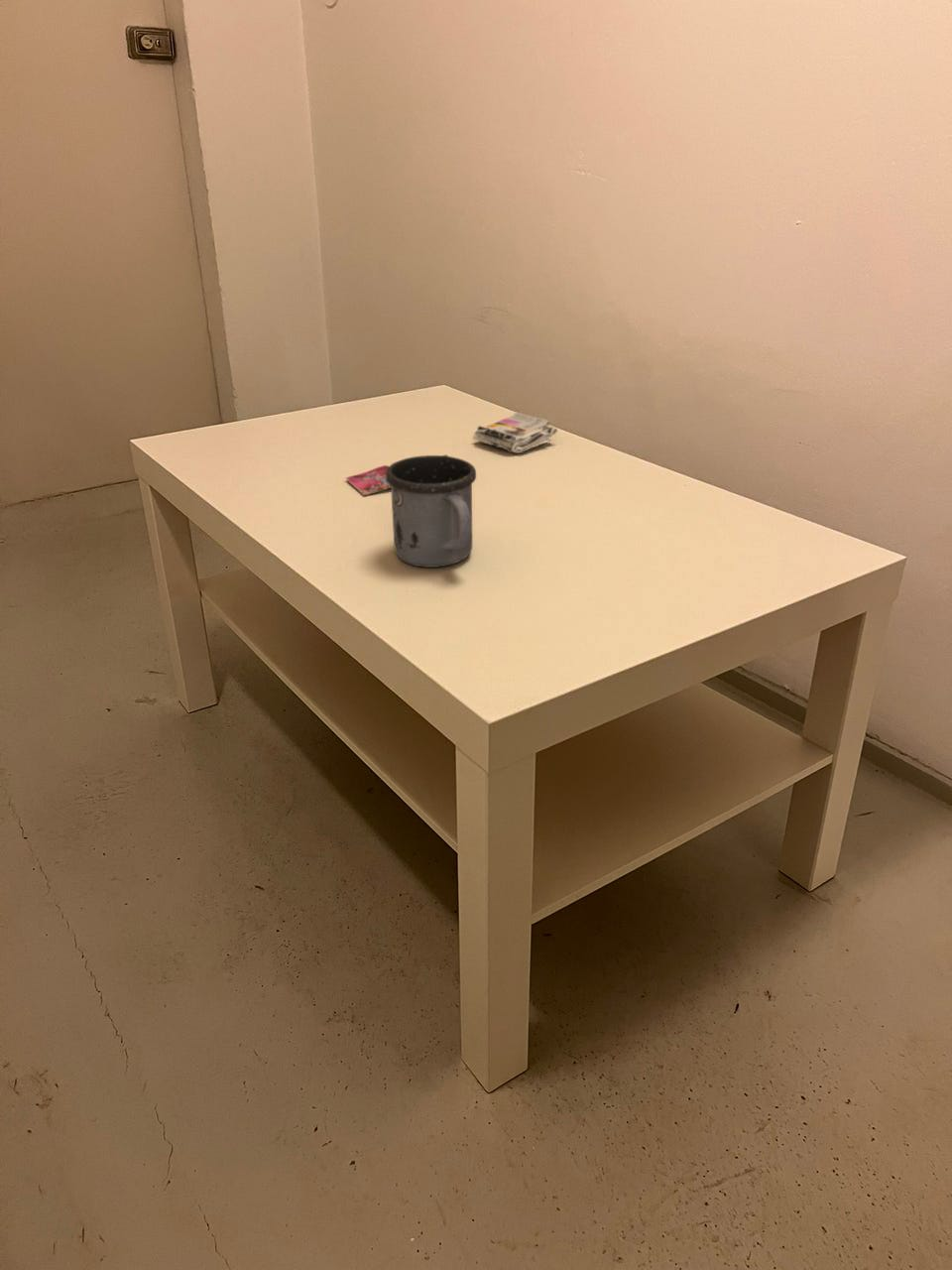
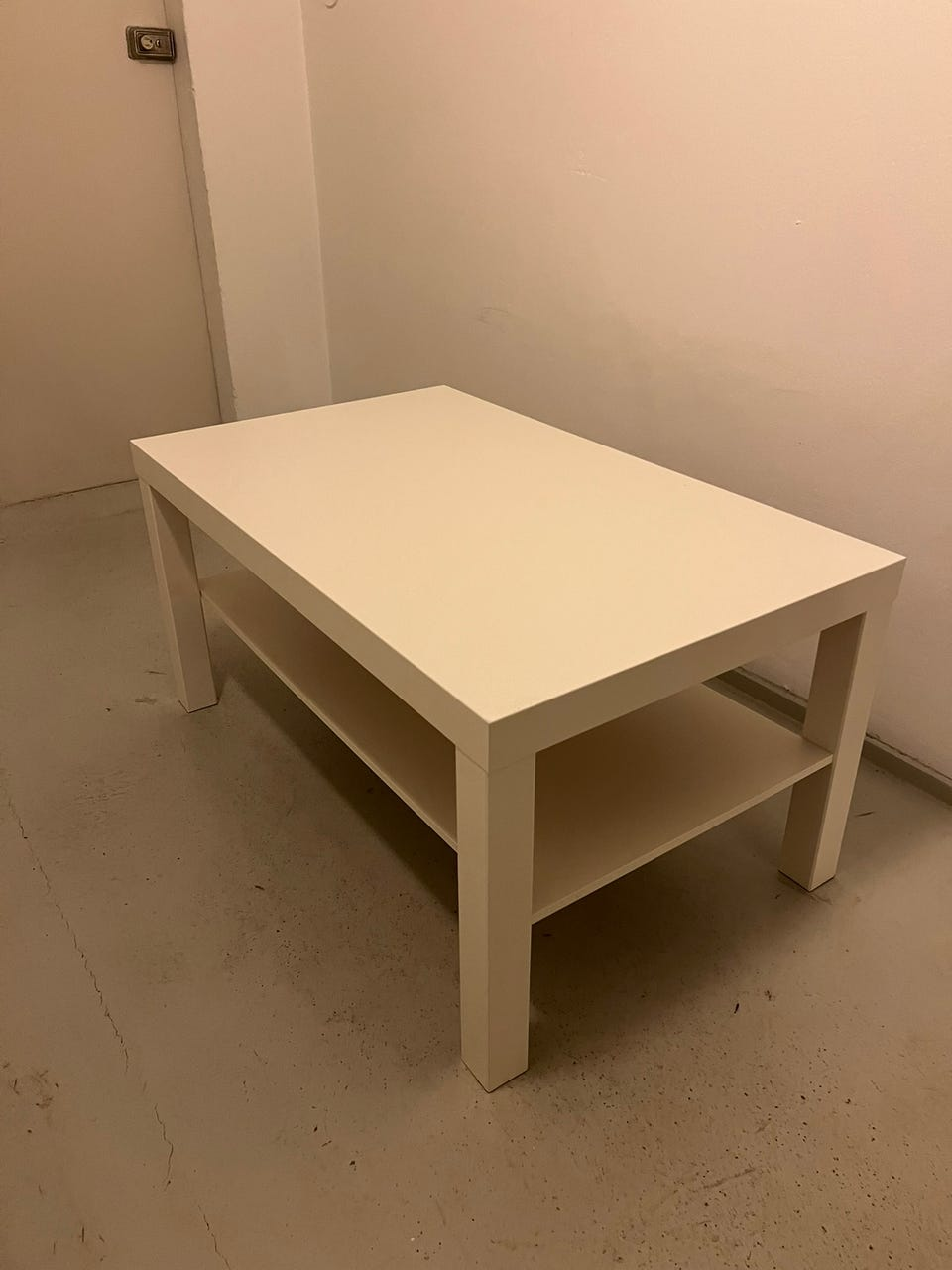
- magazine [345,411,558,496]
- mug [386,454,477,569]
